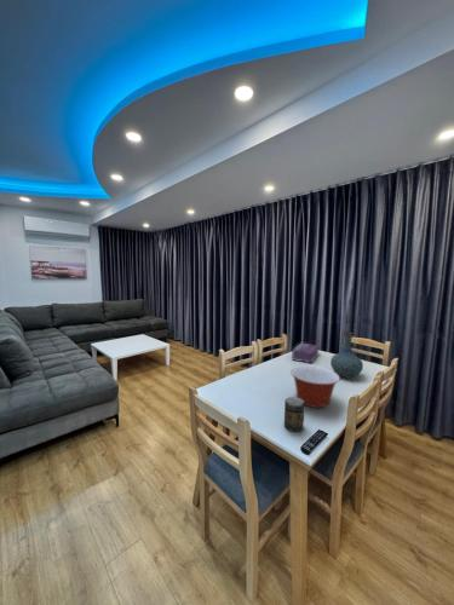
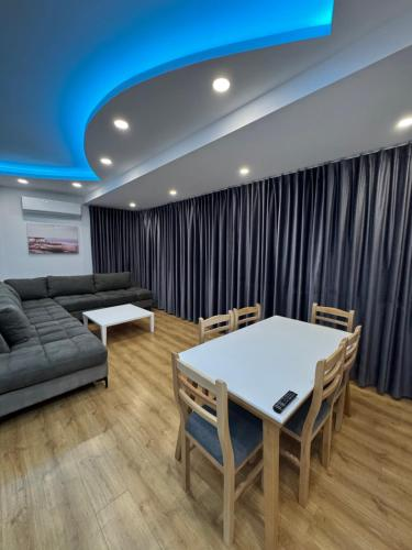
- tissue box [291,341,320,364]
- mixing bowl [289,364,341,409]
- vase [329,330,364,380]
- jar [283,396,305,433]
